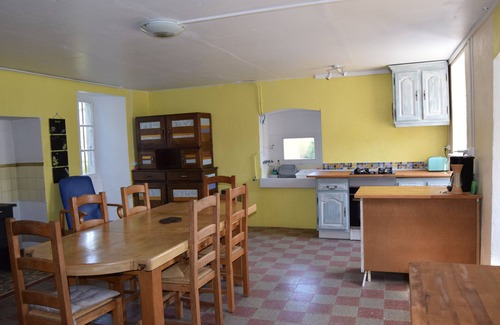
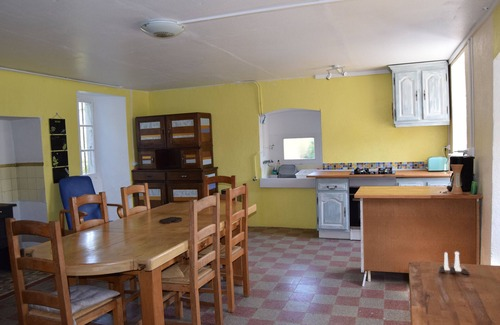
+ salt and pepper shaker set [438,251,470,275]
